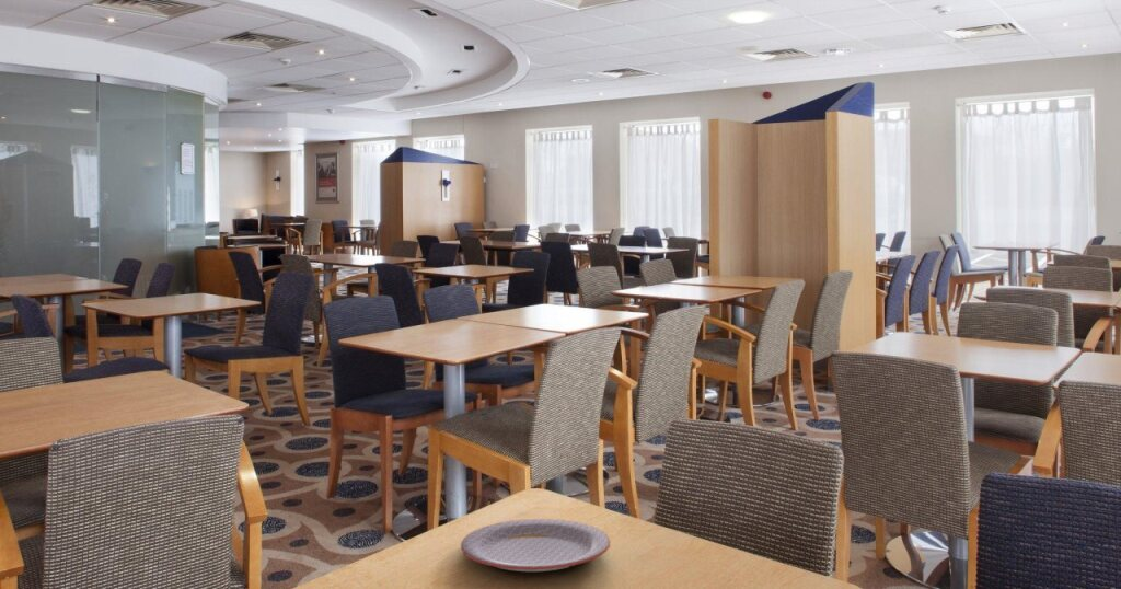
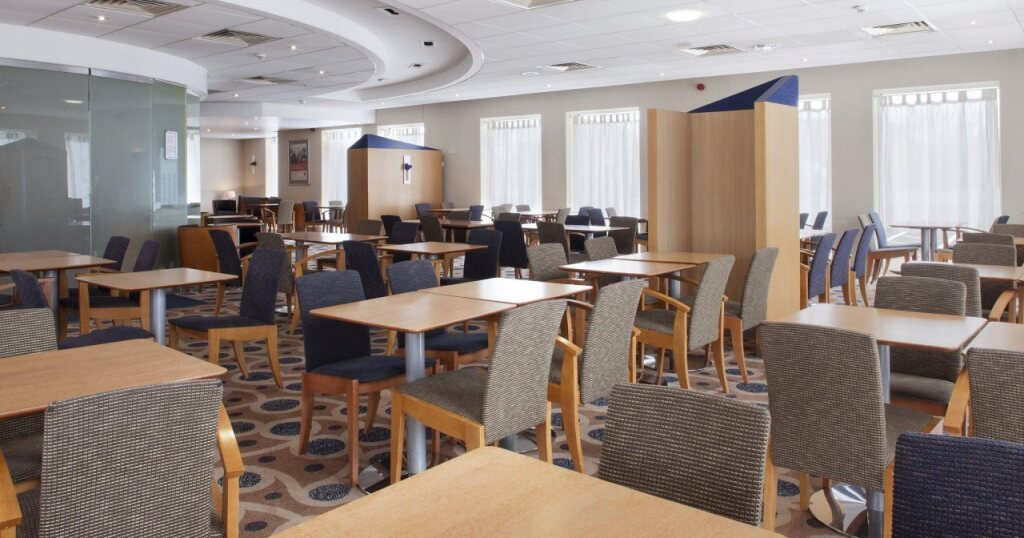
- plate [460,518,611,573]
